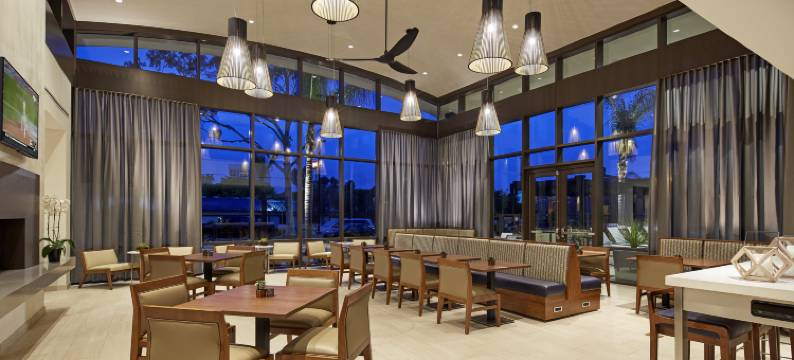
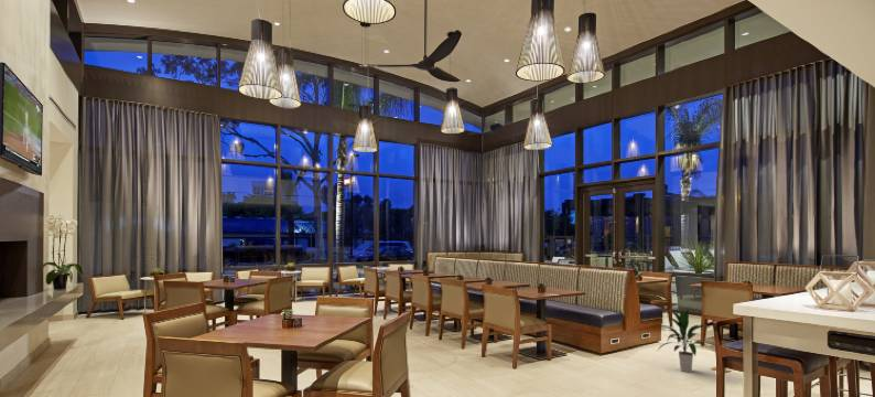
+ indoor plant [657,308,712,373]
